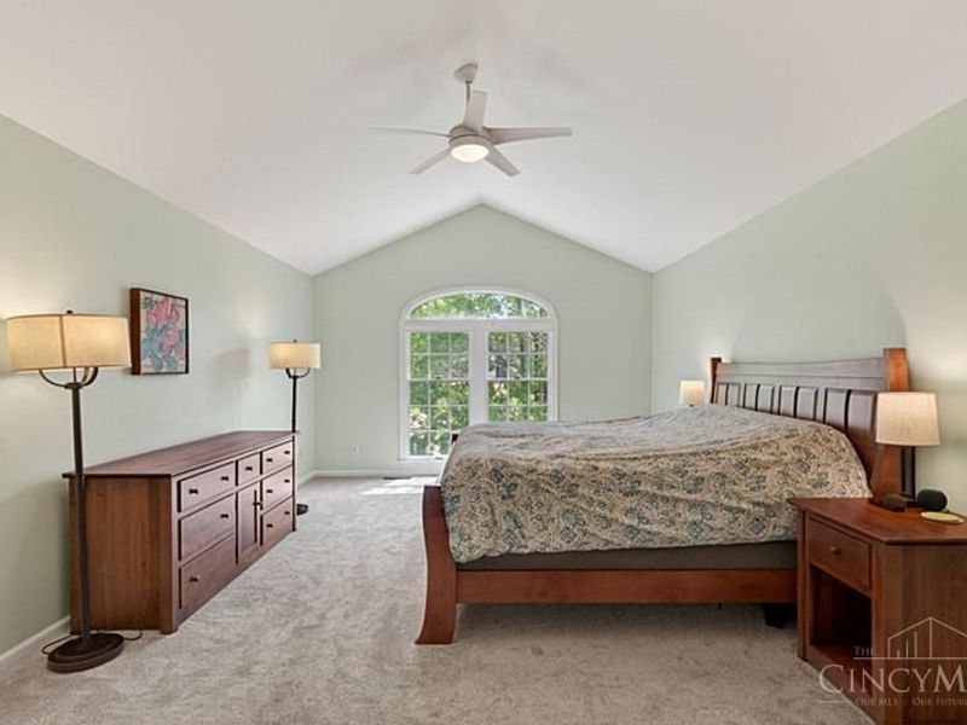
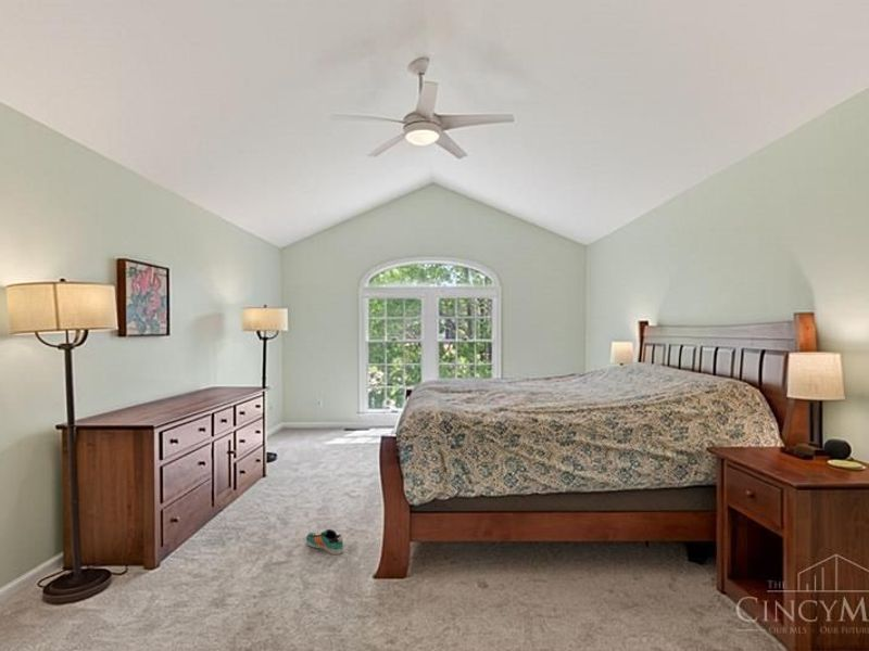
+ sneaker [305,528,344,556]
